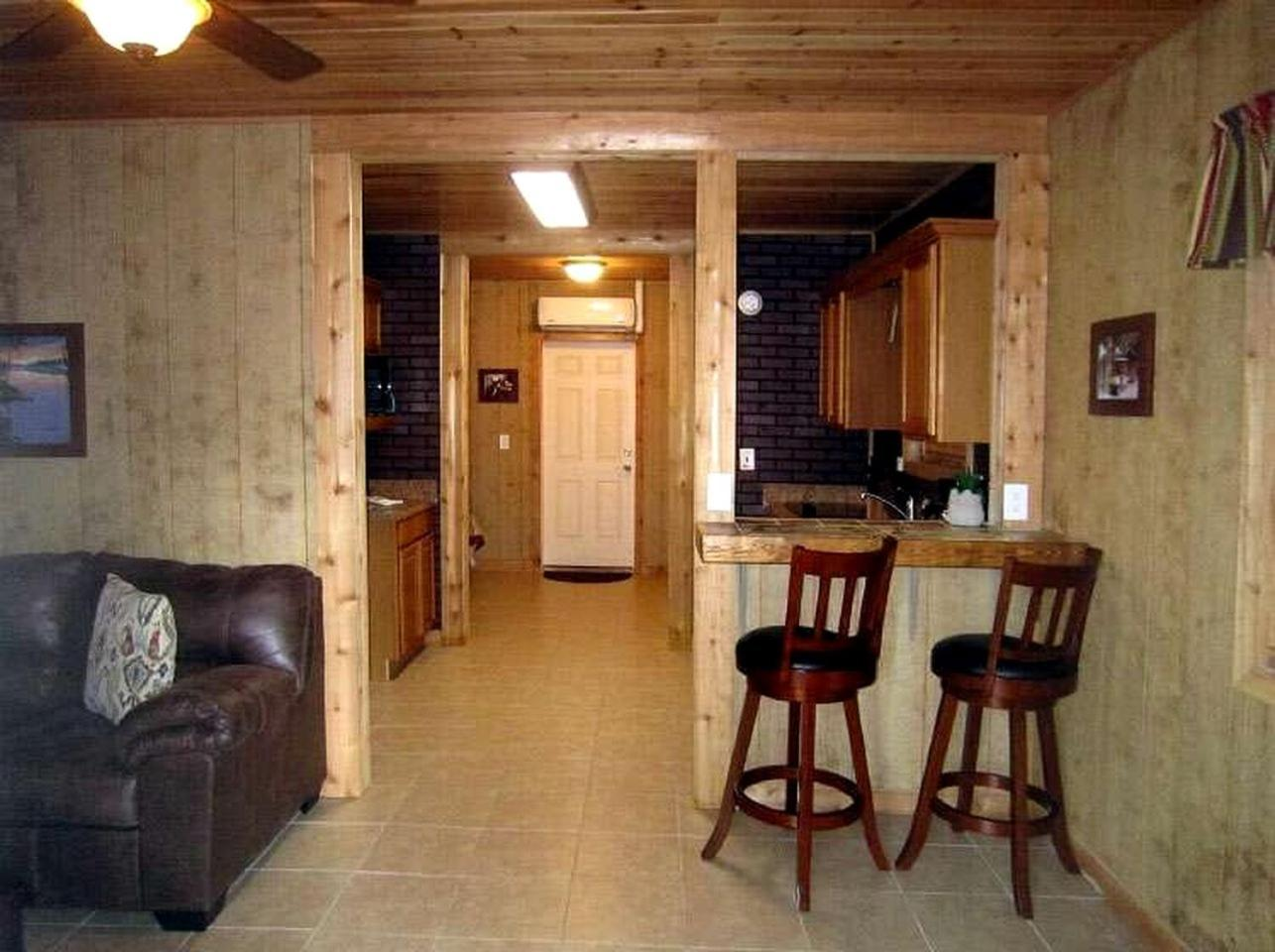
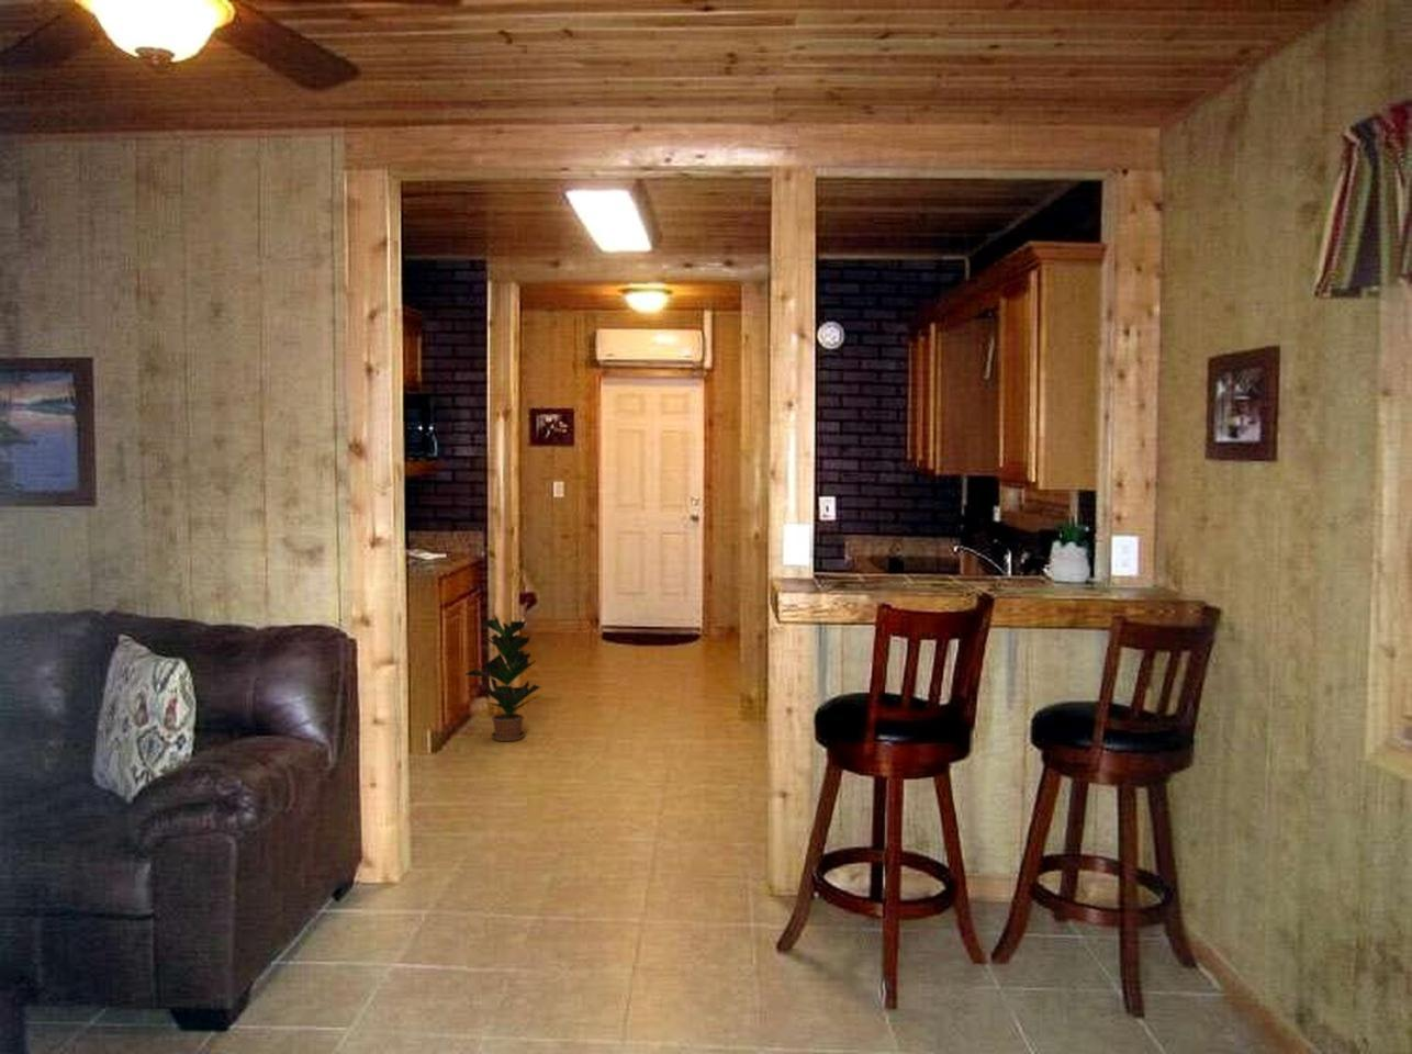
+ potted plant [463,617,542,742]
